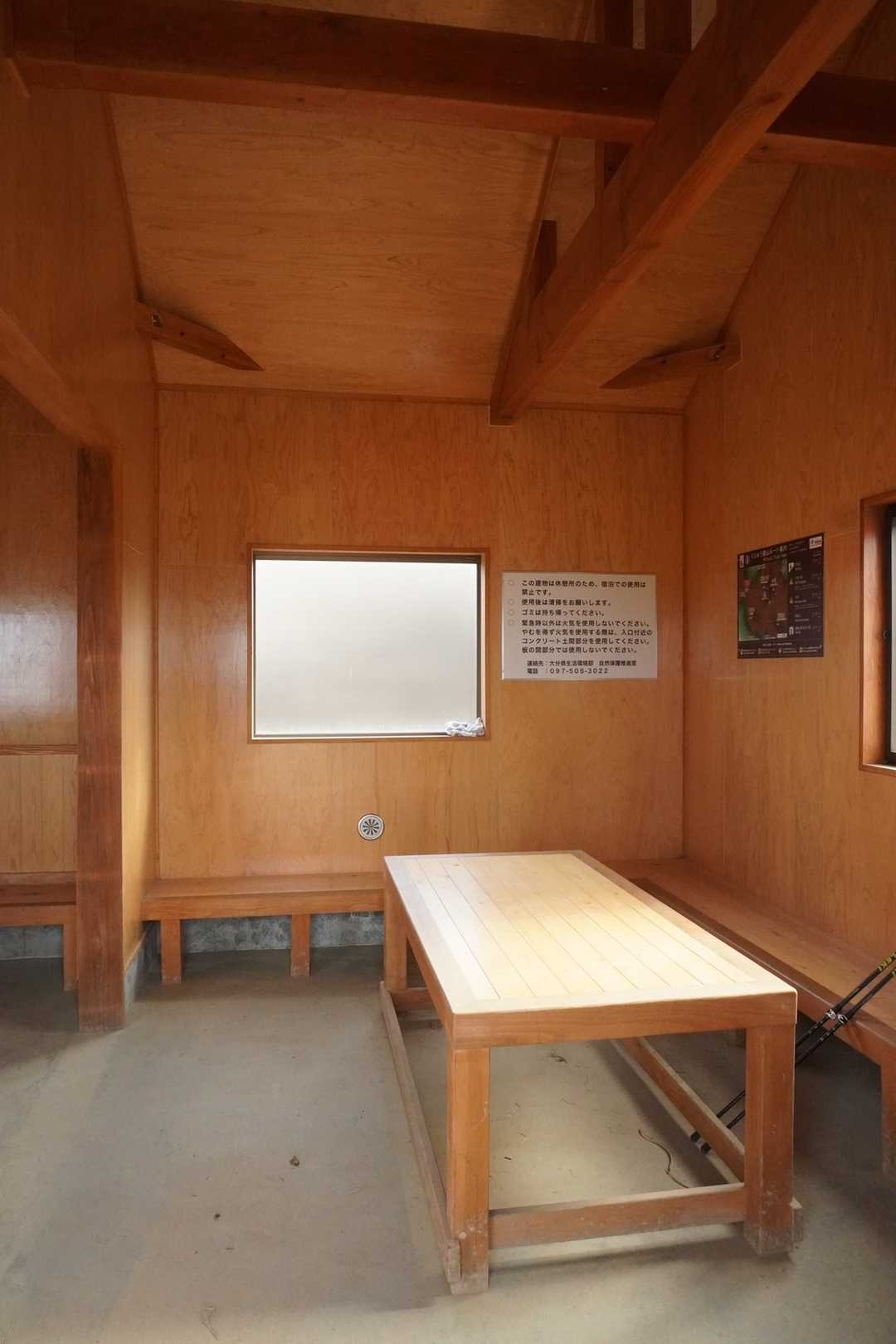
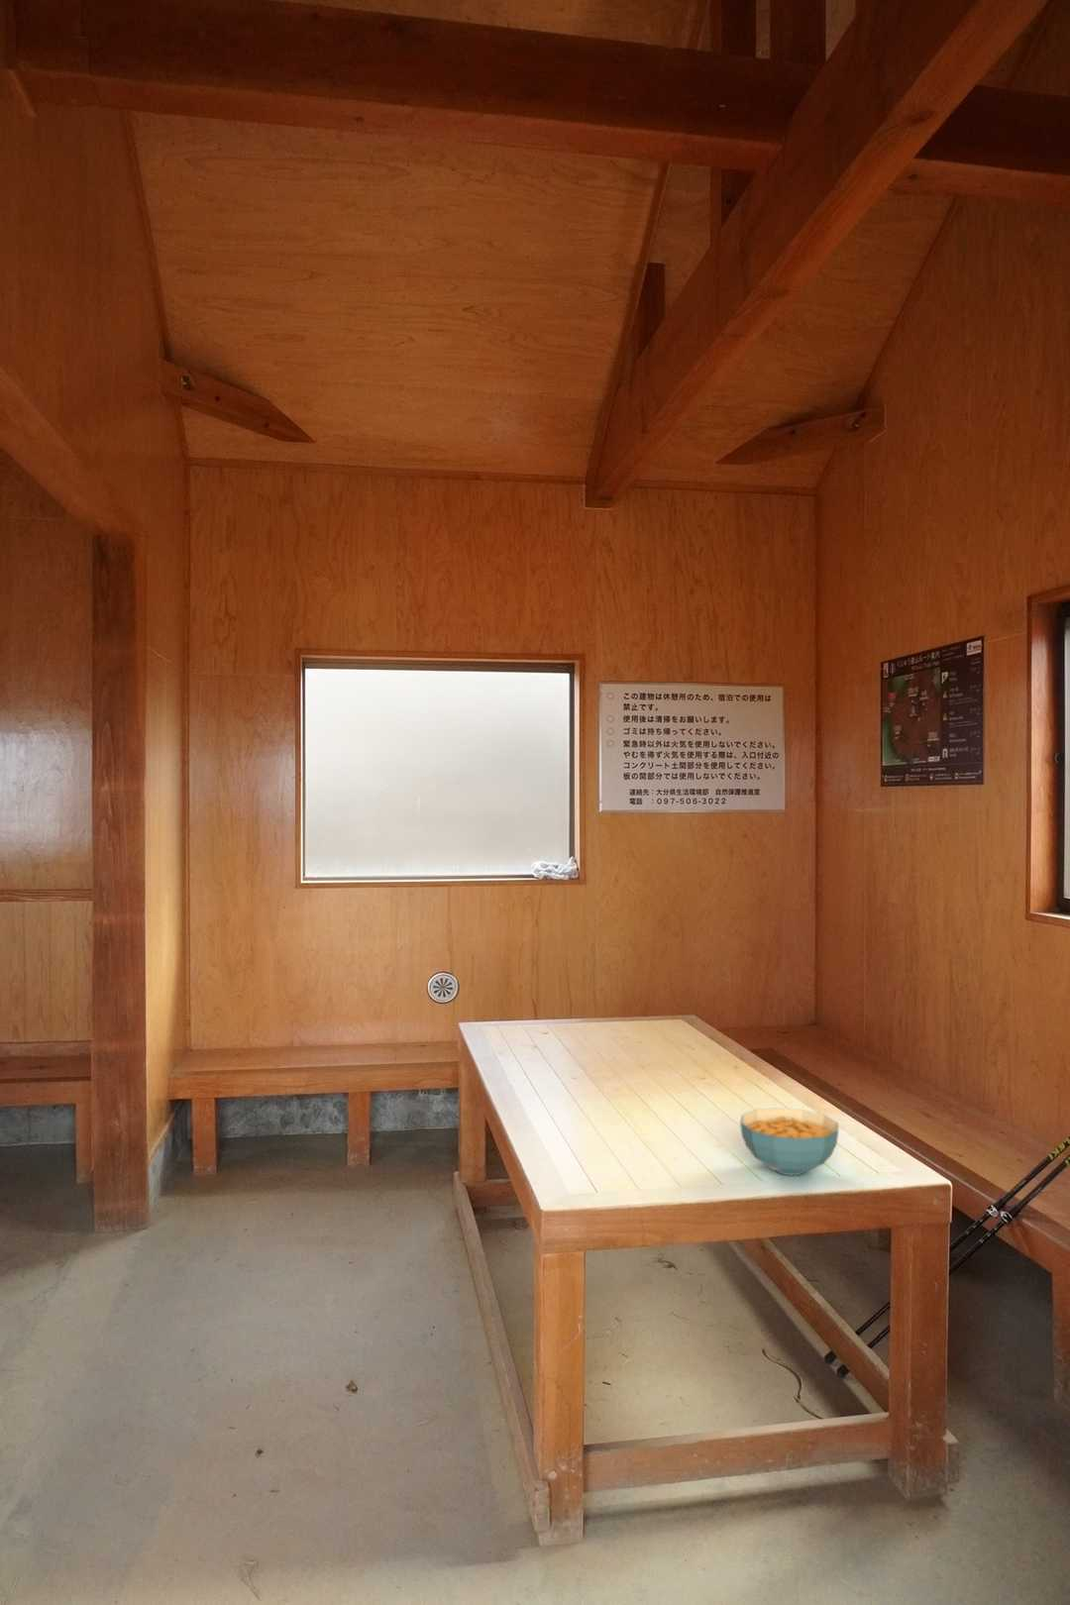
+ cereal bowl [739,1107,840,1177]
